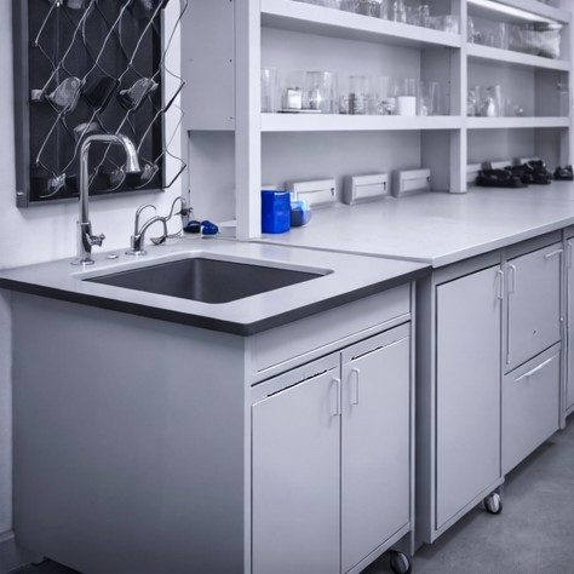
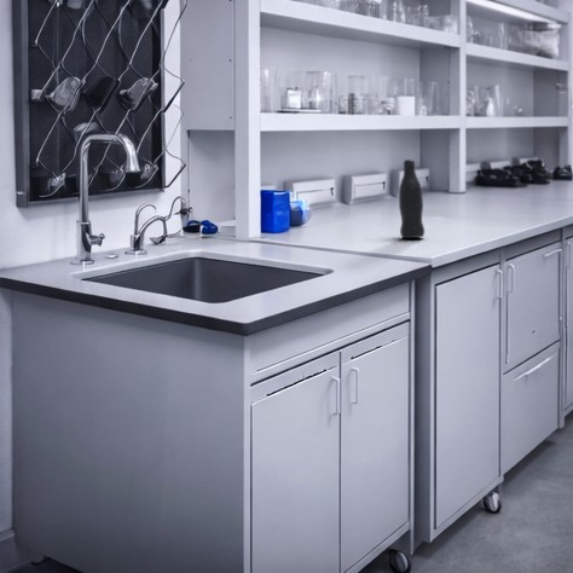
+ bottle [398,158,426,239]
